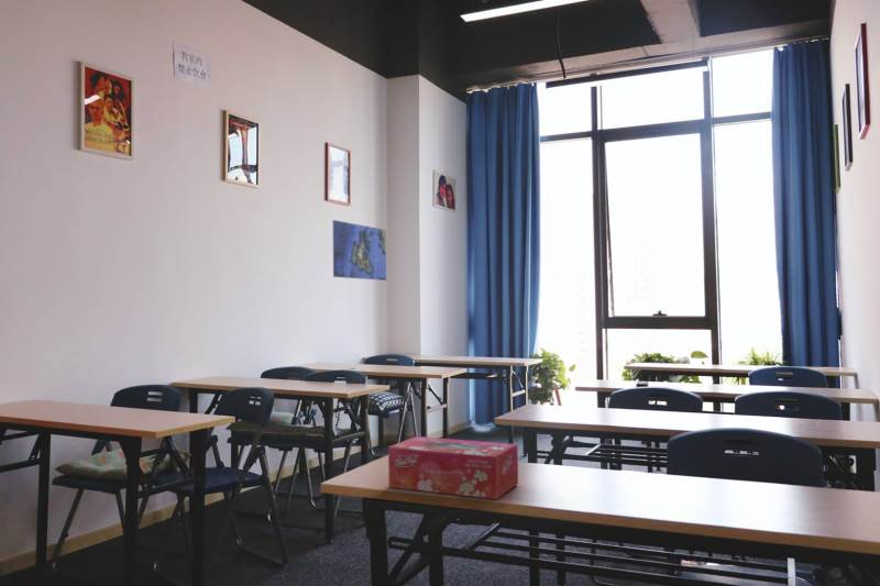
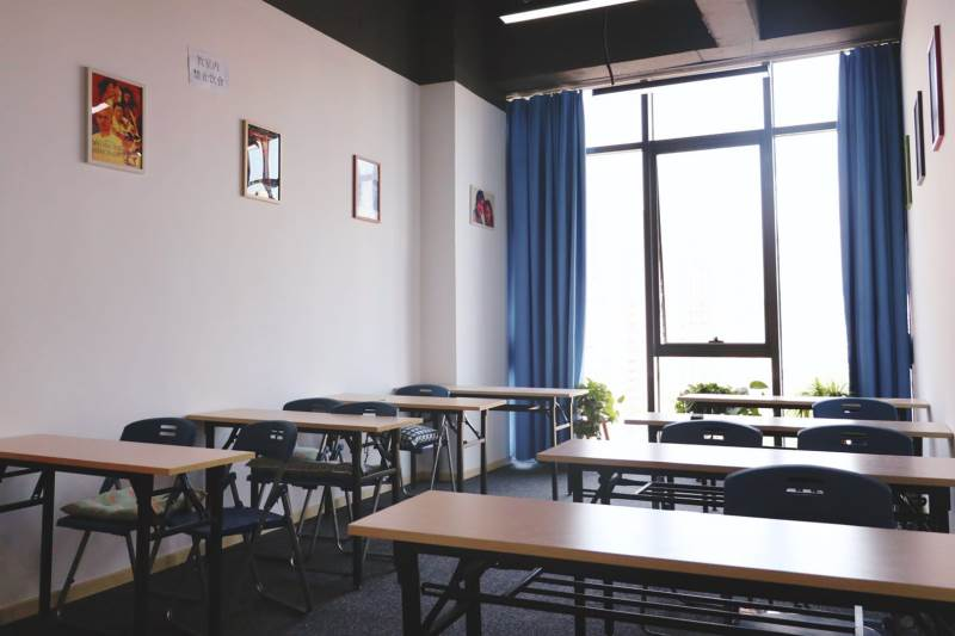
- tissue box [387,435,519,500]
- map [332,219,387,281]
